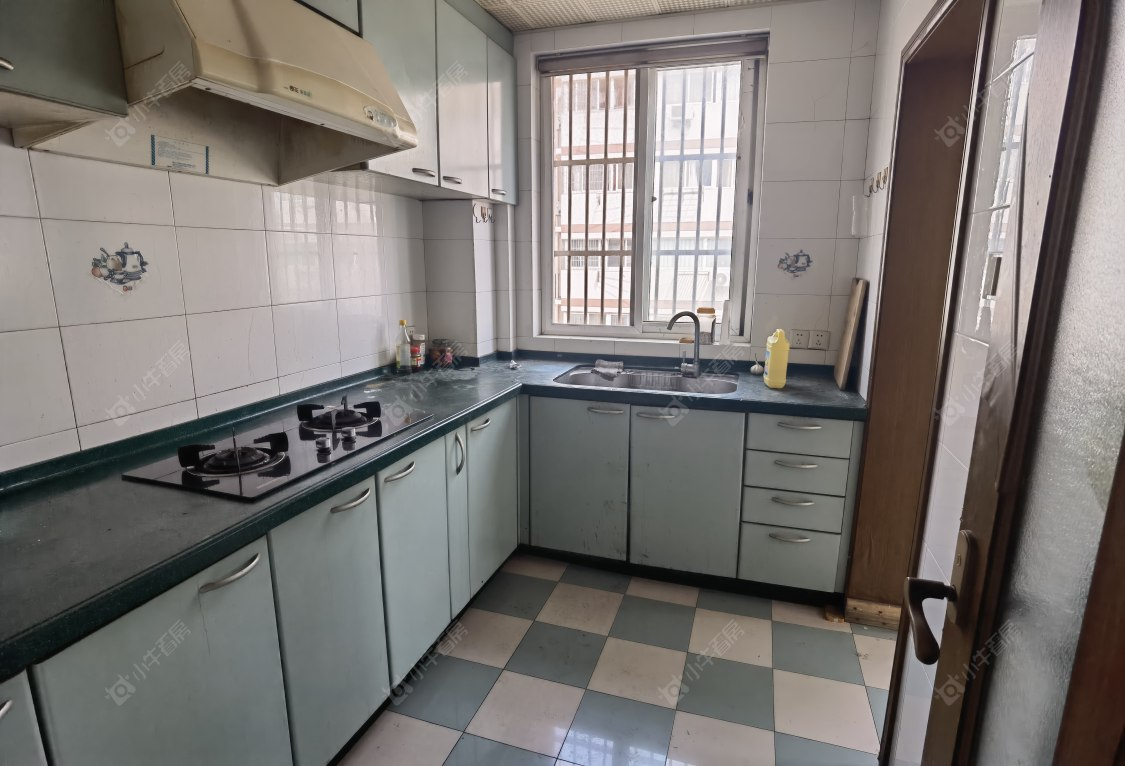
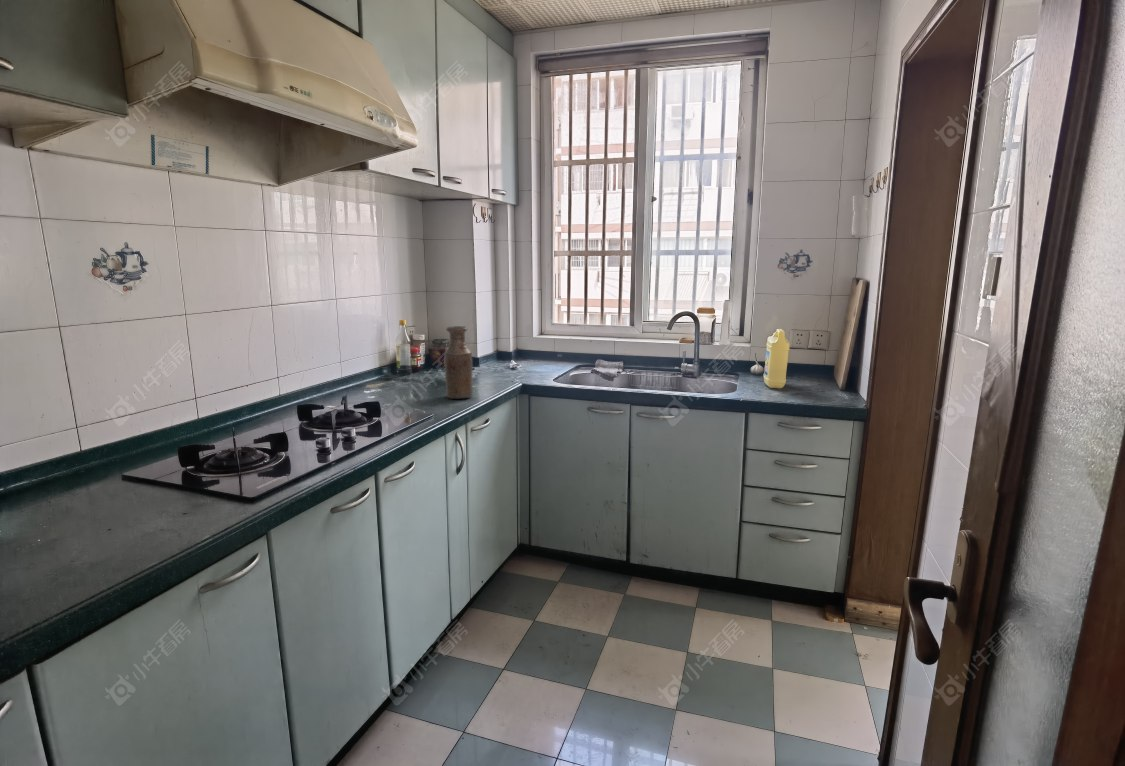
+ bottle [443,325,474,400]
